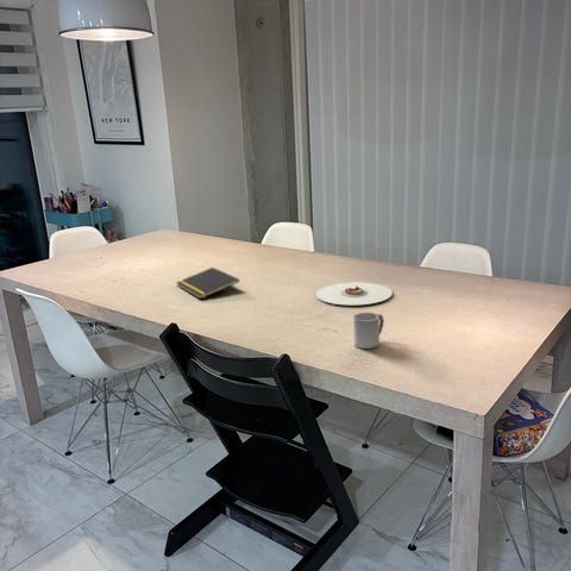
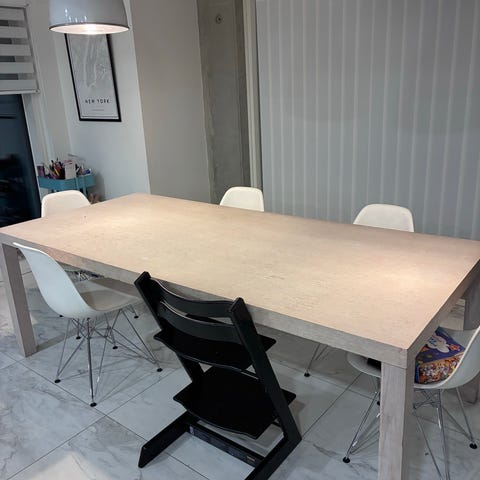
- cup [352,312,385,350]
- plate [315,282,394,306]
- notepad [175,266,240,300]
